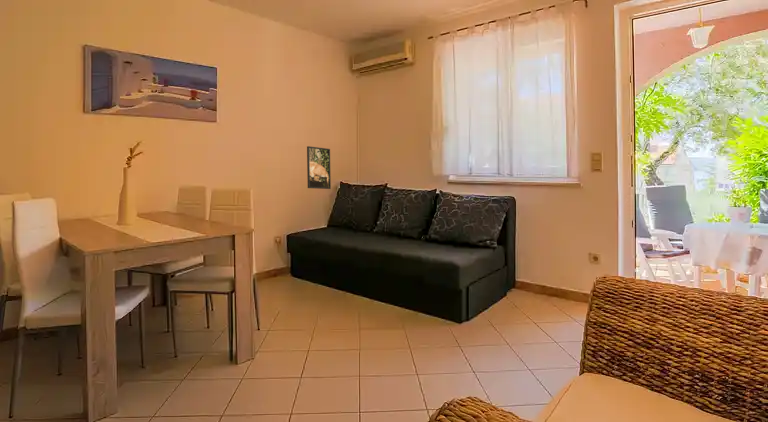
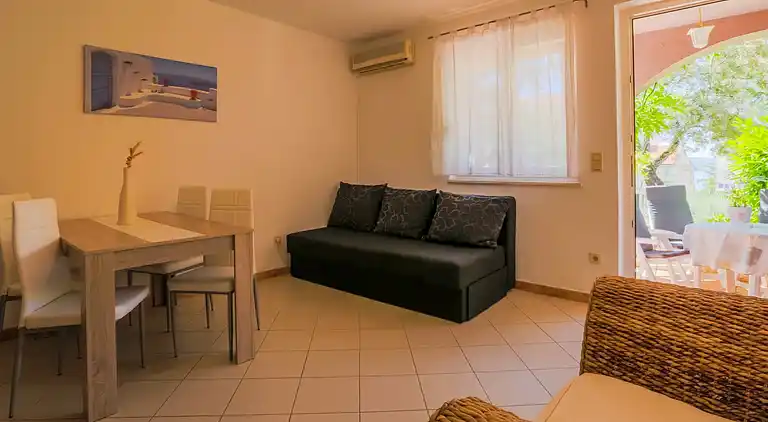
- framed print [306,145,332,190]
